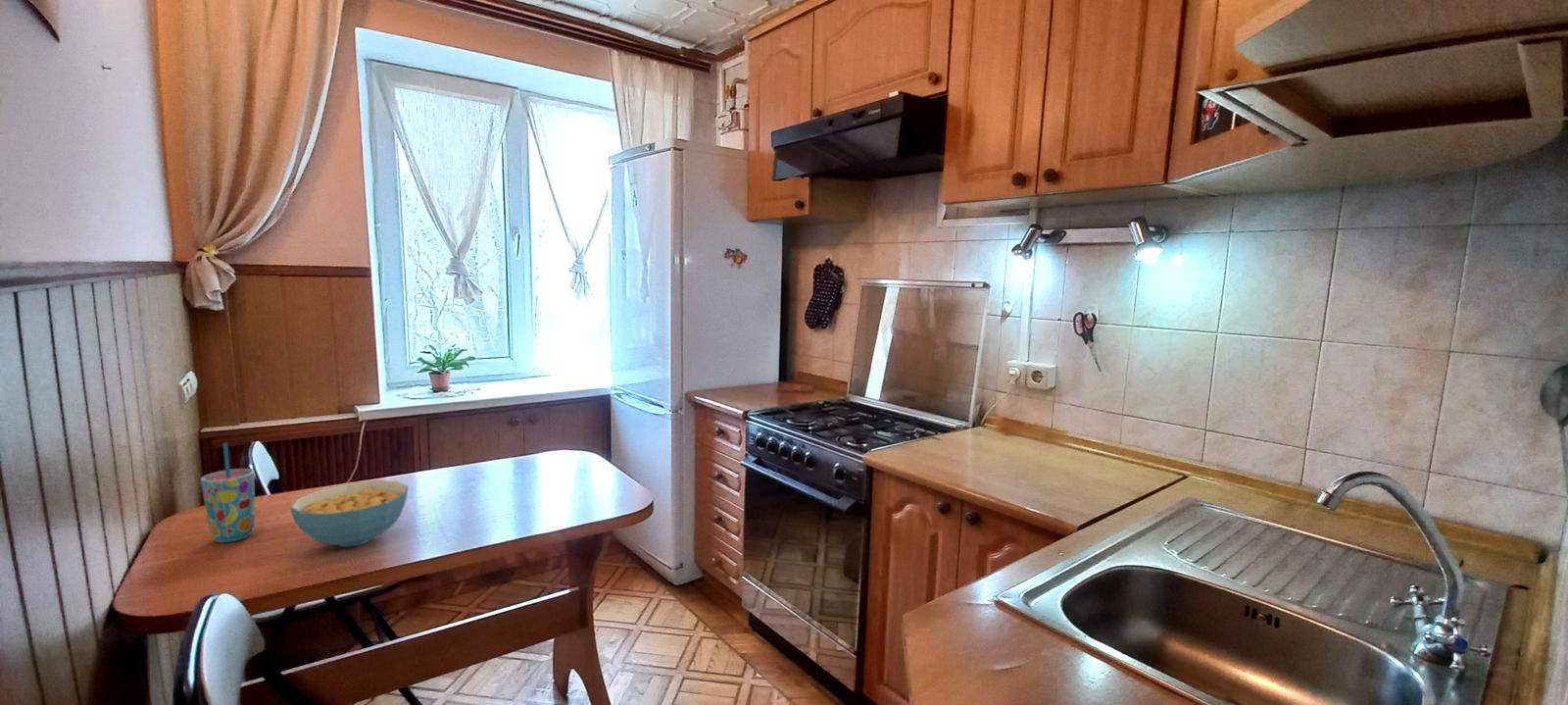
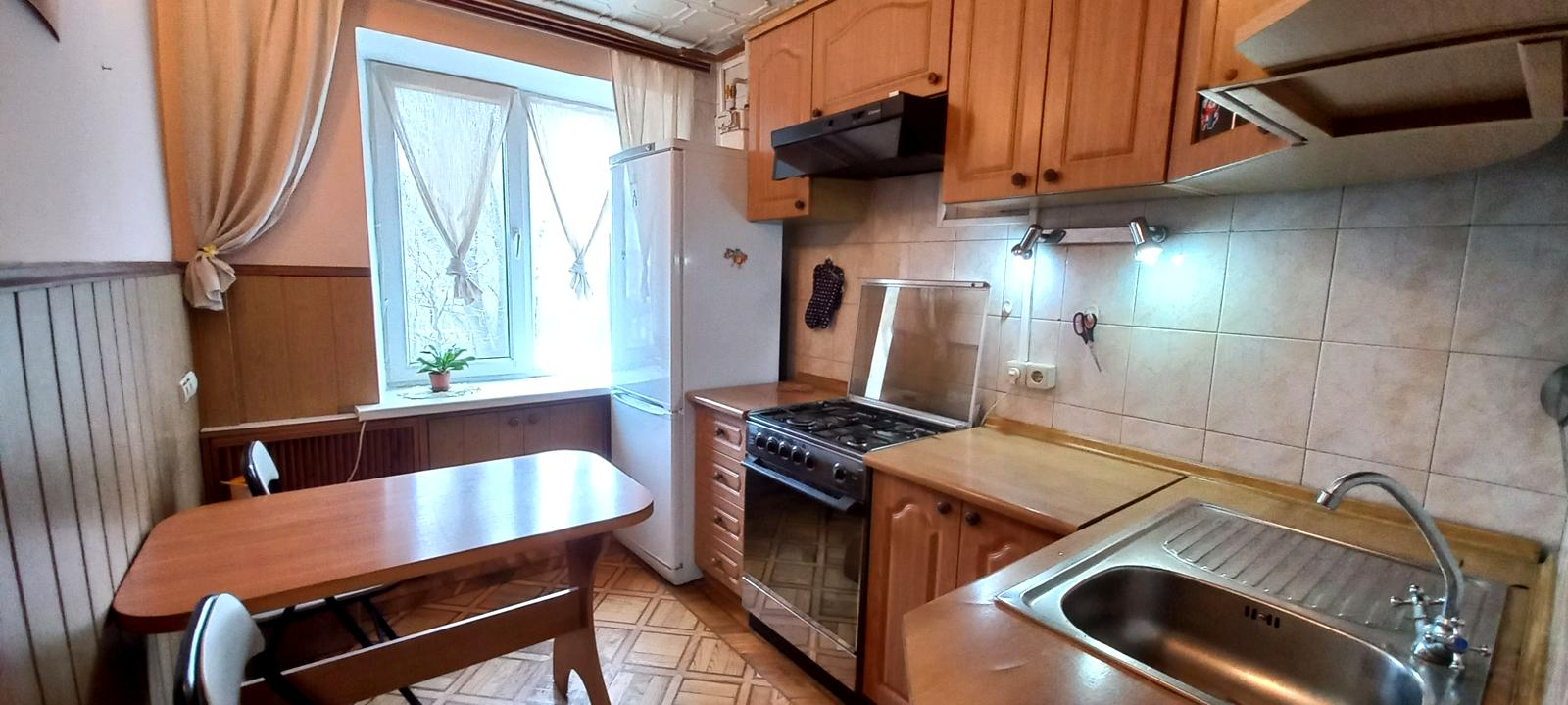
- cup [200,442,256,543]
- cereal bowl [289,479,409,548]
